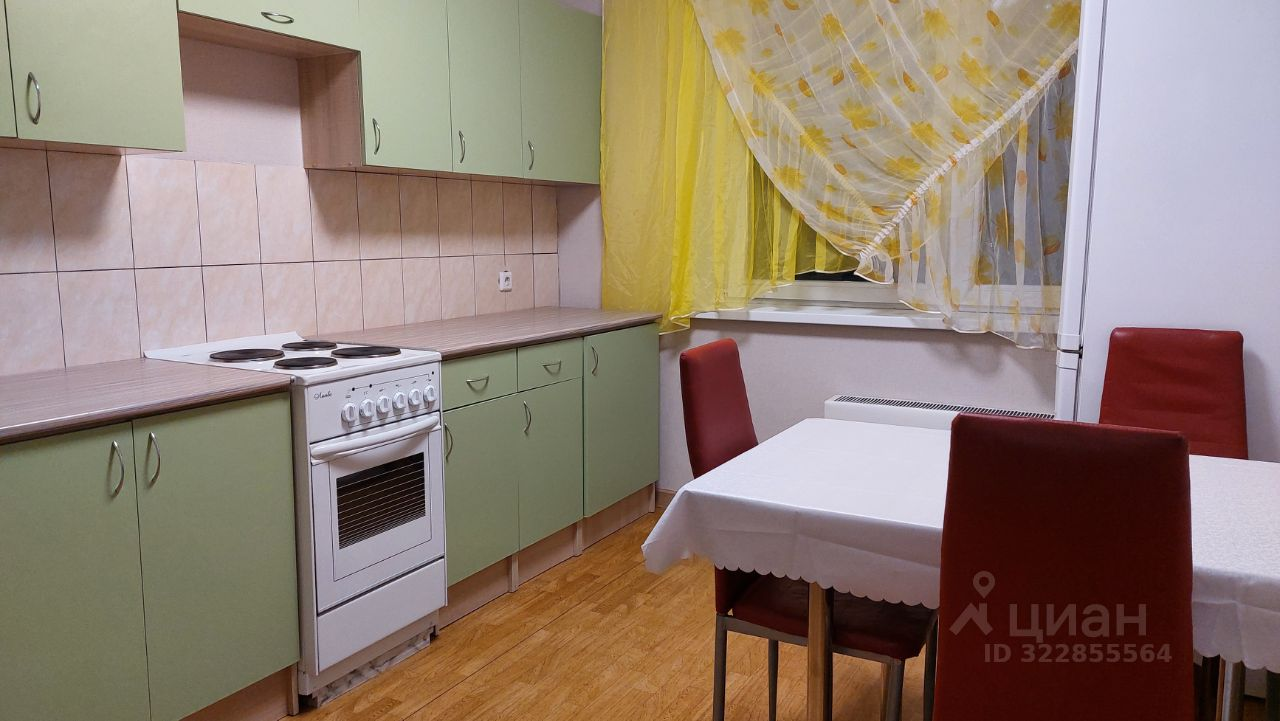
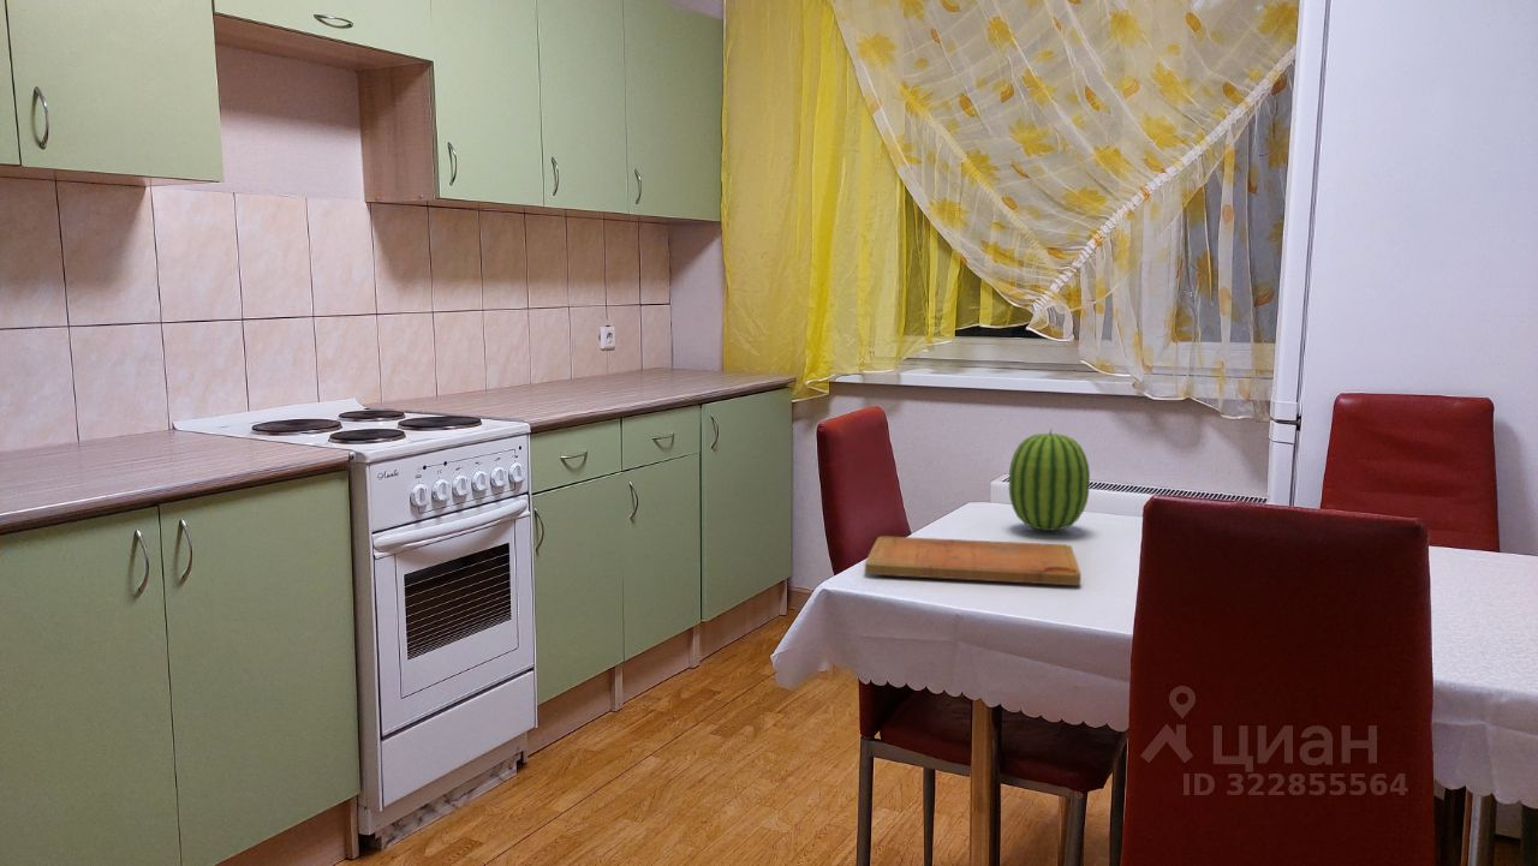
+ cutting board [864,536,1081,586]
+ fruit [1008,428,1091,532]
